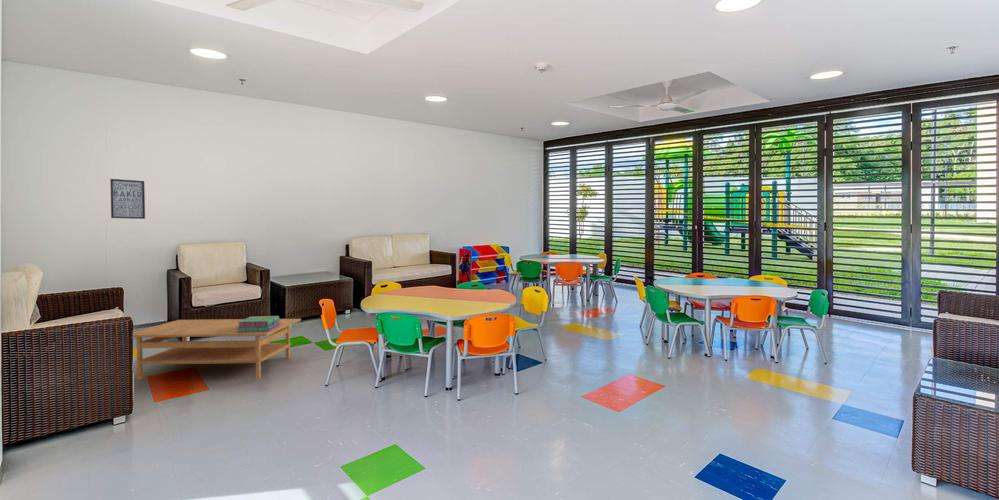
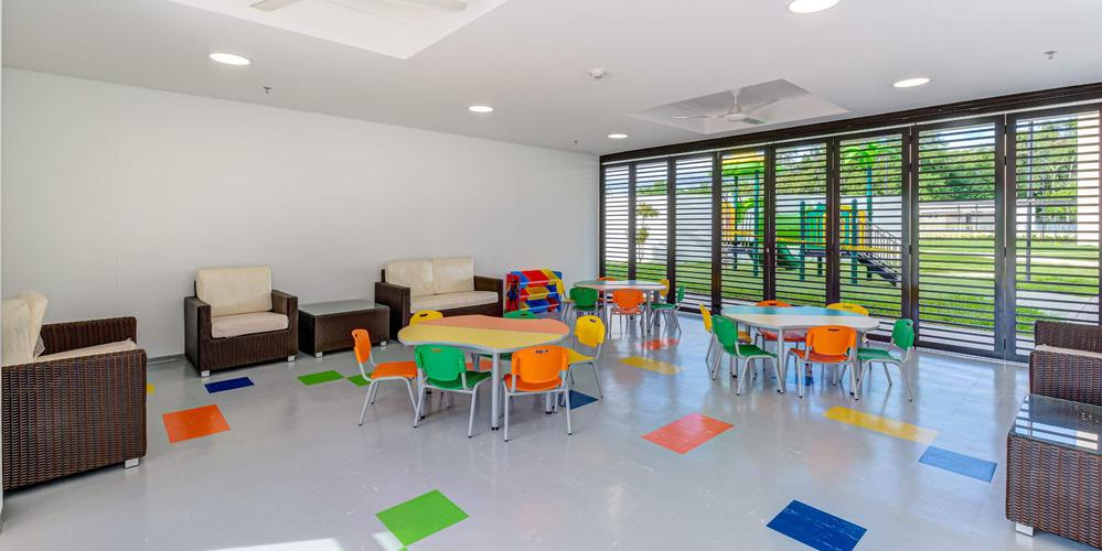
- wall art [109,178,146,220]
- coffee table [132,318,302,381]
- stack of books [237,315,280,332]
